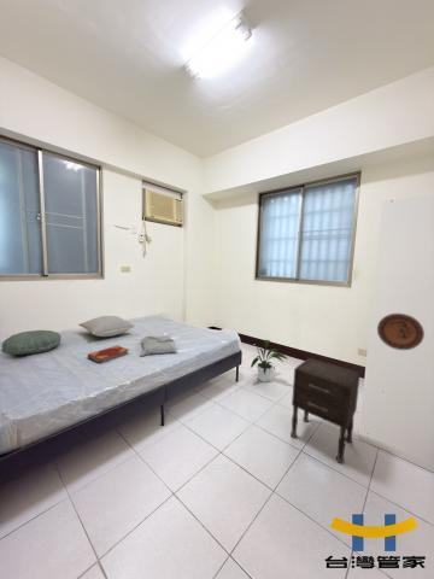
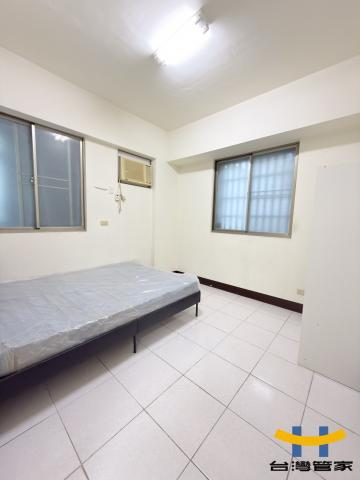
- hardback book [87,344,130,365]
- house plant [250,339,288,382]
- pillow [0,329,63,356]
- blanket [139,334,178,358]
- decorative plate [376,312,426,351]
- pillow [77,315,135,338]
- nightstand [289,357,362,464]
